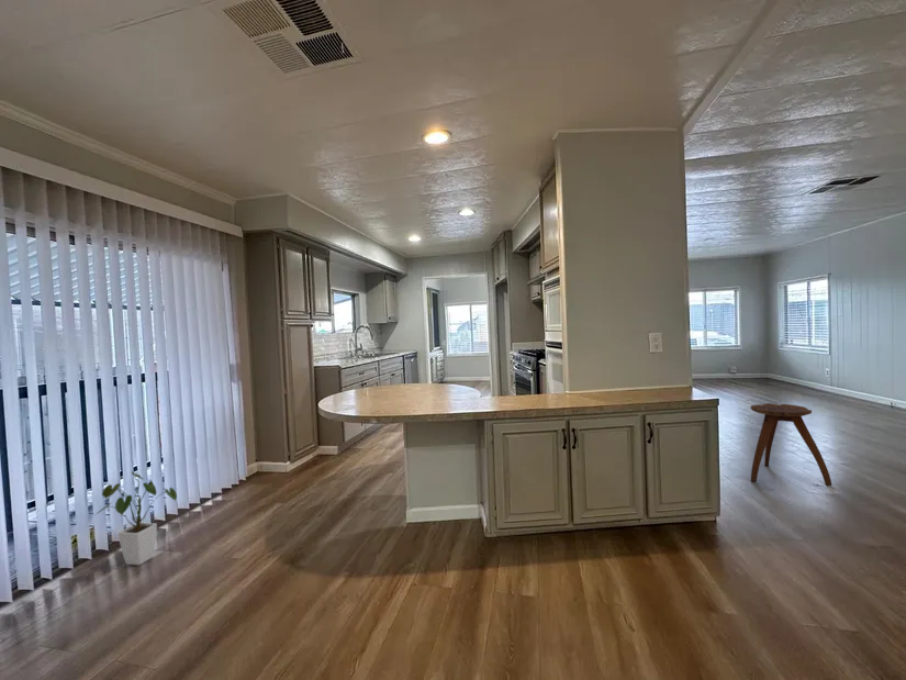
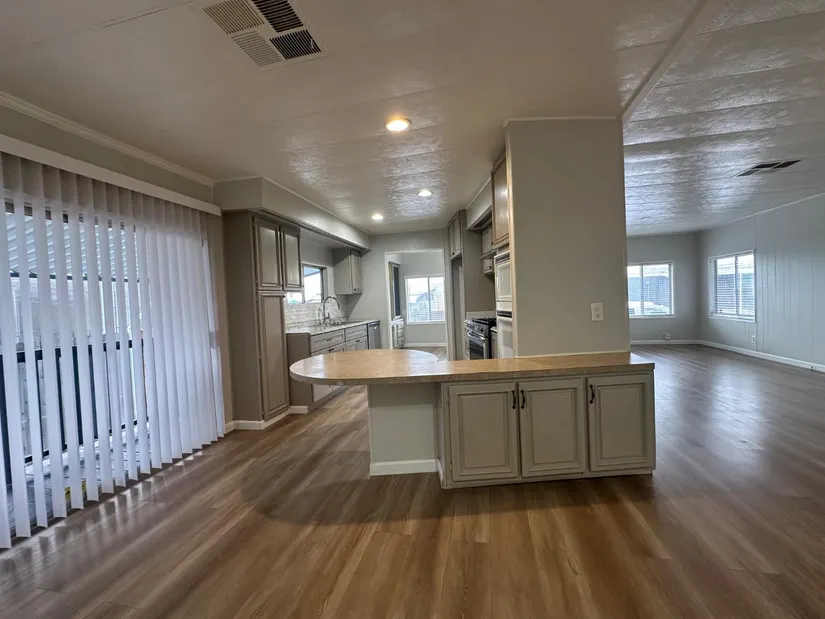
- stool [750,402,834,487]
- house plant [96,470,178,566]
